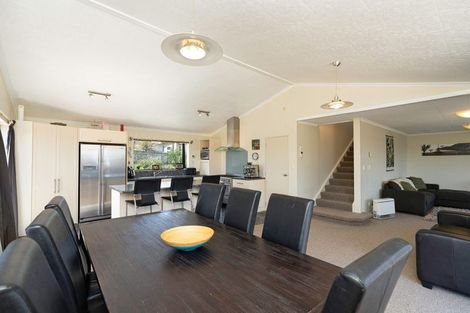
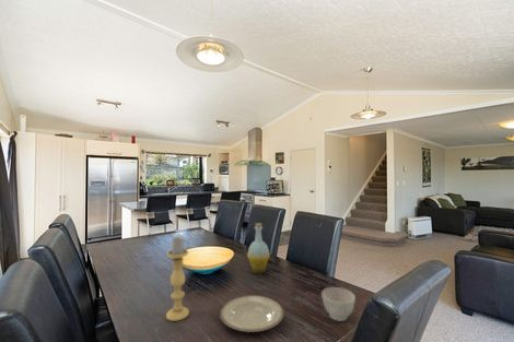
+ bowl [320,286,357,322]
+ bottle [246,222,271,275]
+ plate [219,294,285,333]
+ candle holder [165,234,190,322]
